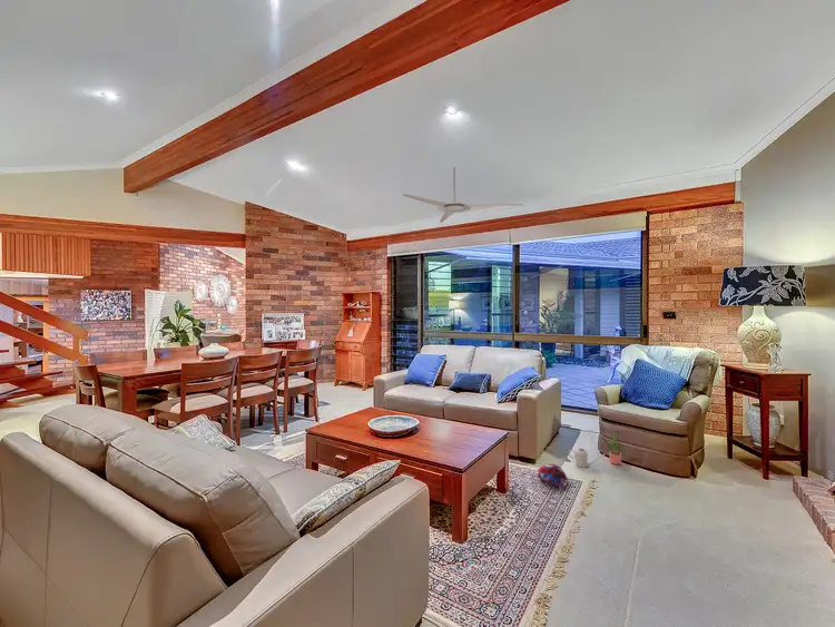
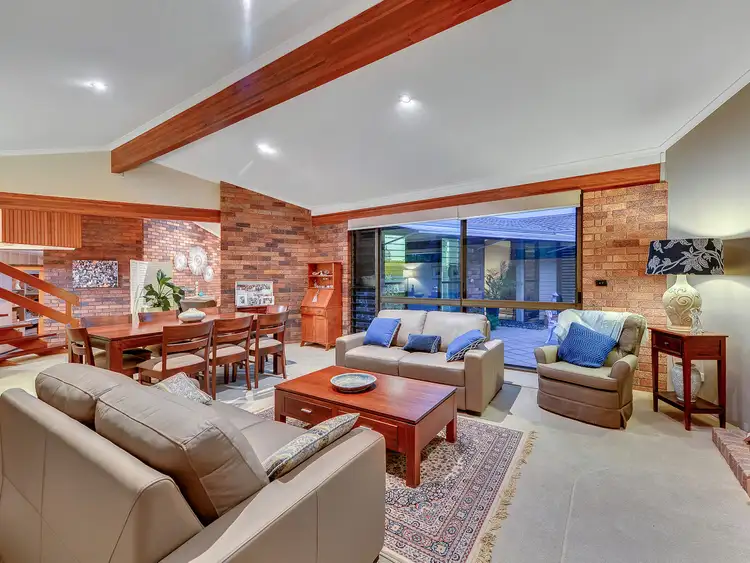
- ceiling fan [402,166,524,224]
- plush toy [536,463,569,491]
- watering can [567,448,606,468]
- potted plant [601,430,635,466]
